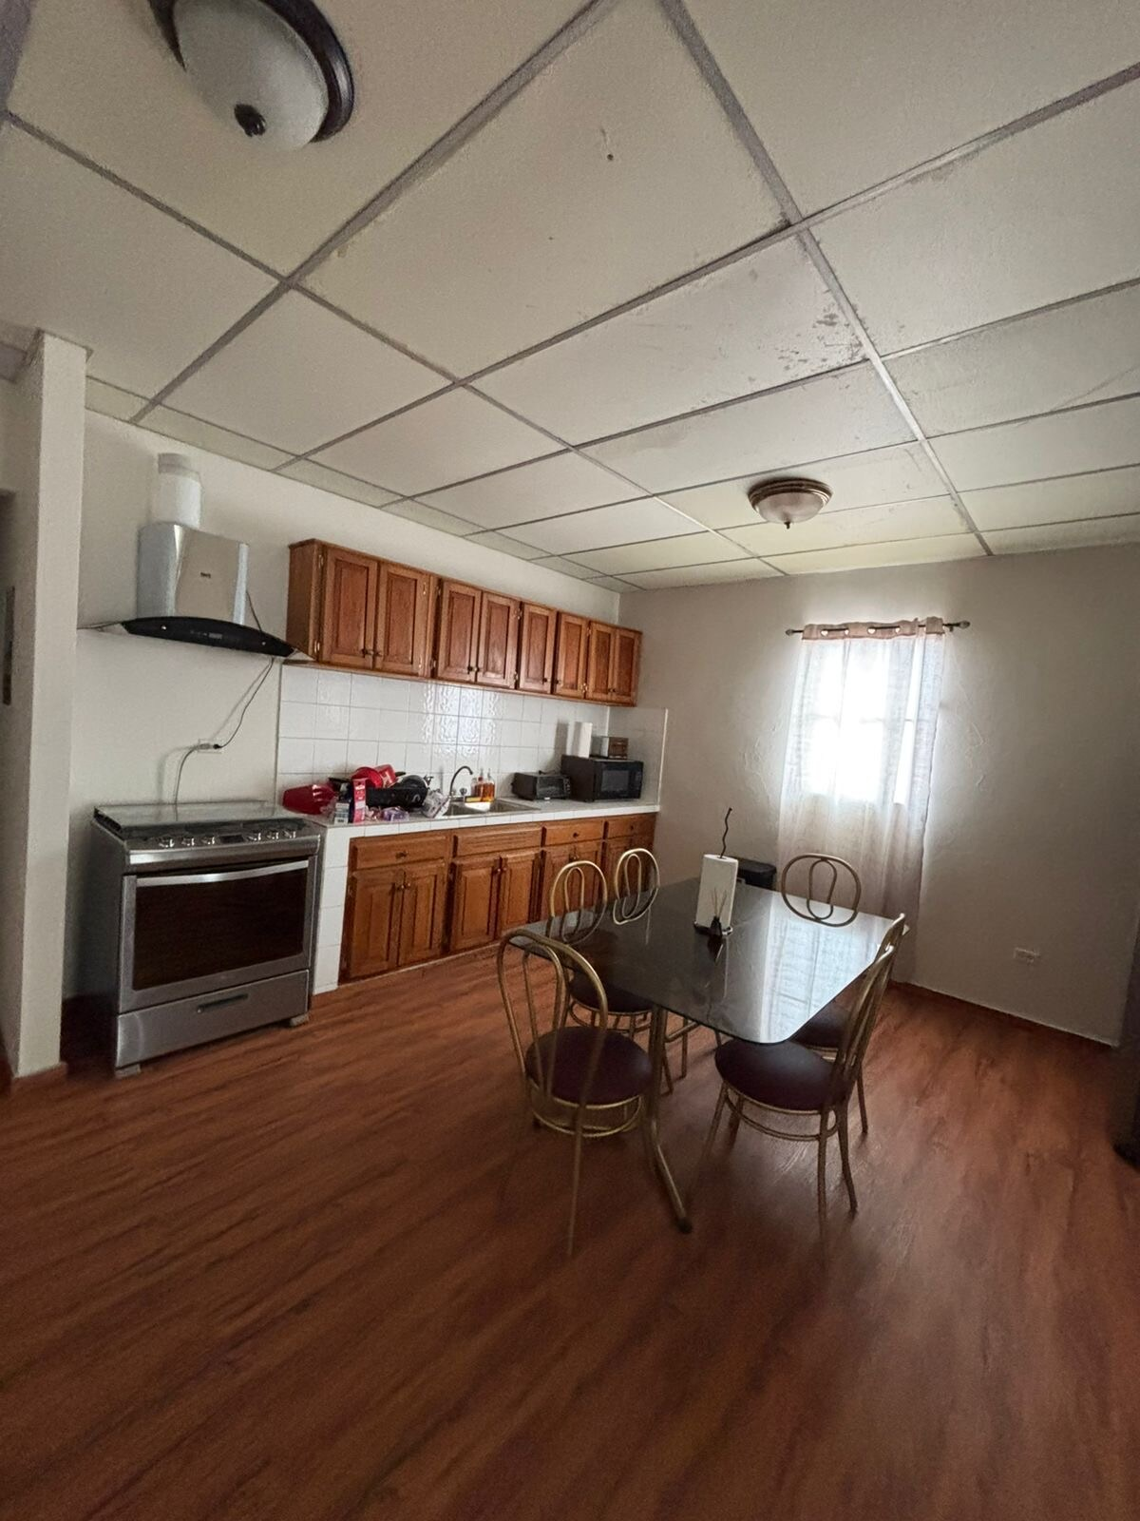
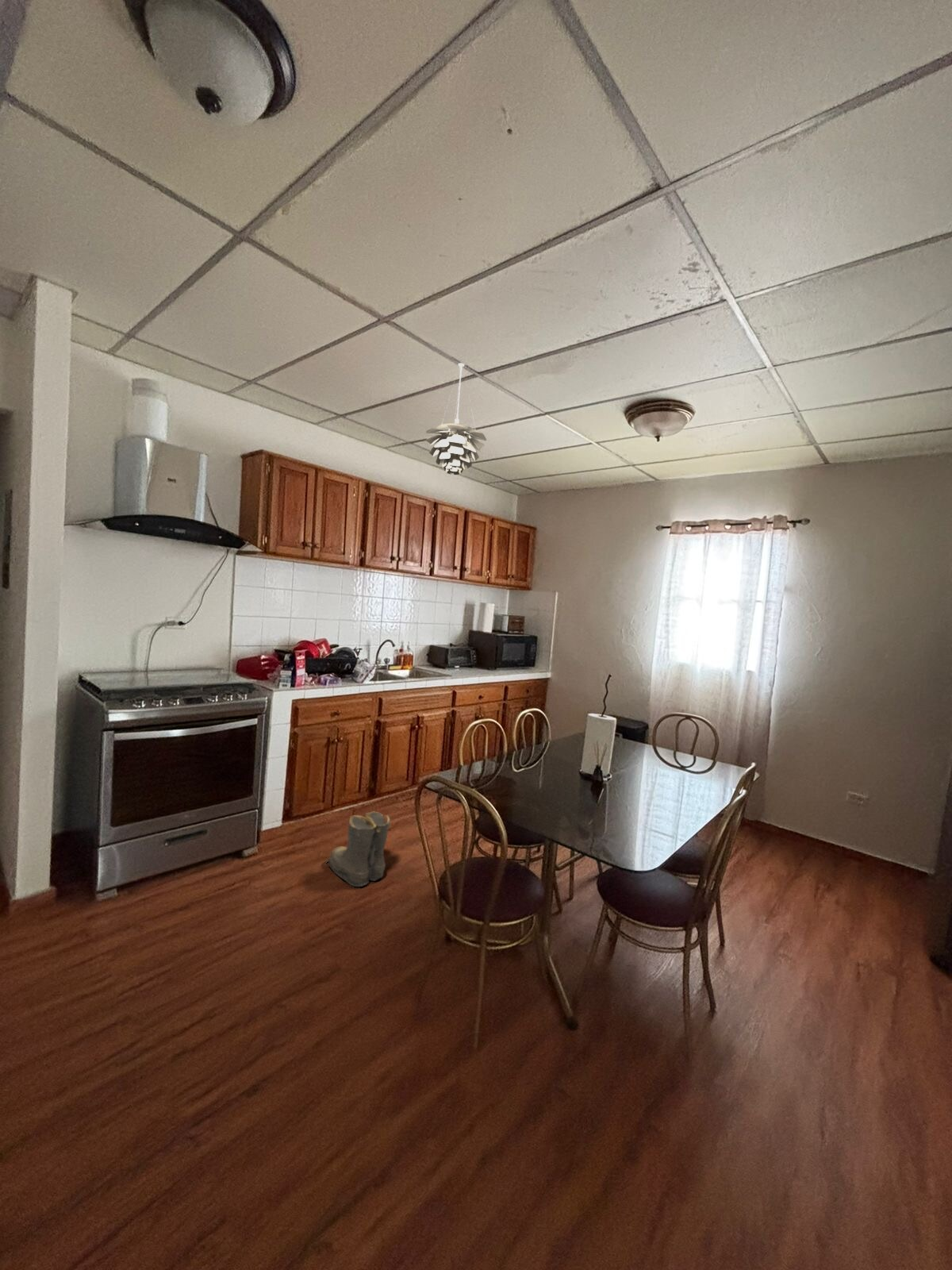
+ pendant light [425,363,487,475]
+ boots [324,811,391,887]
